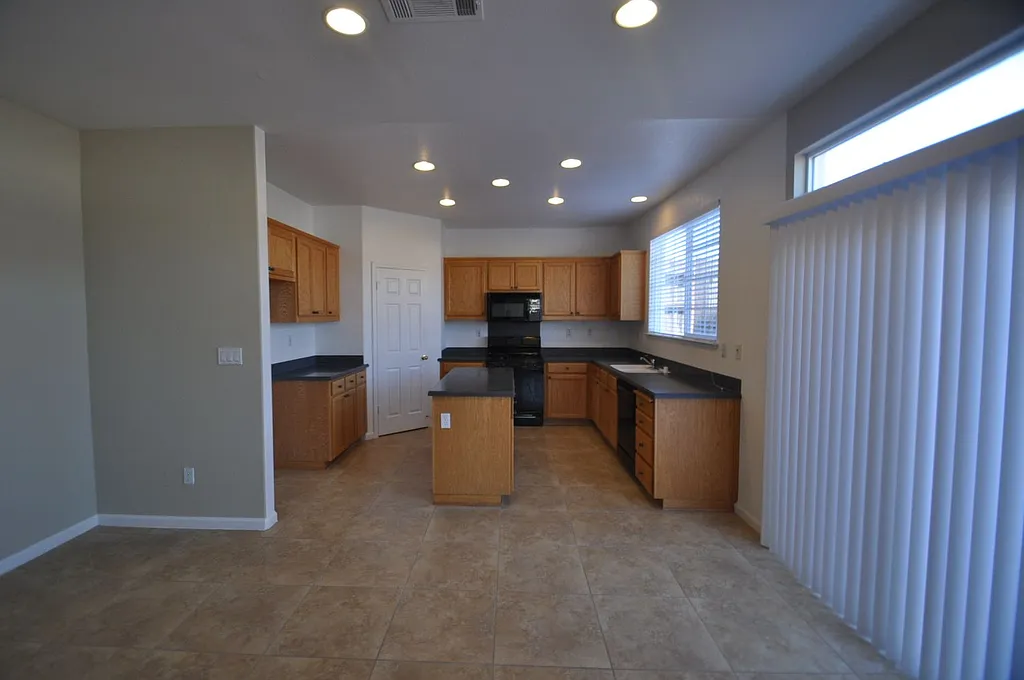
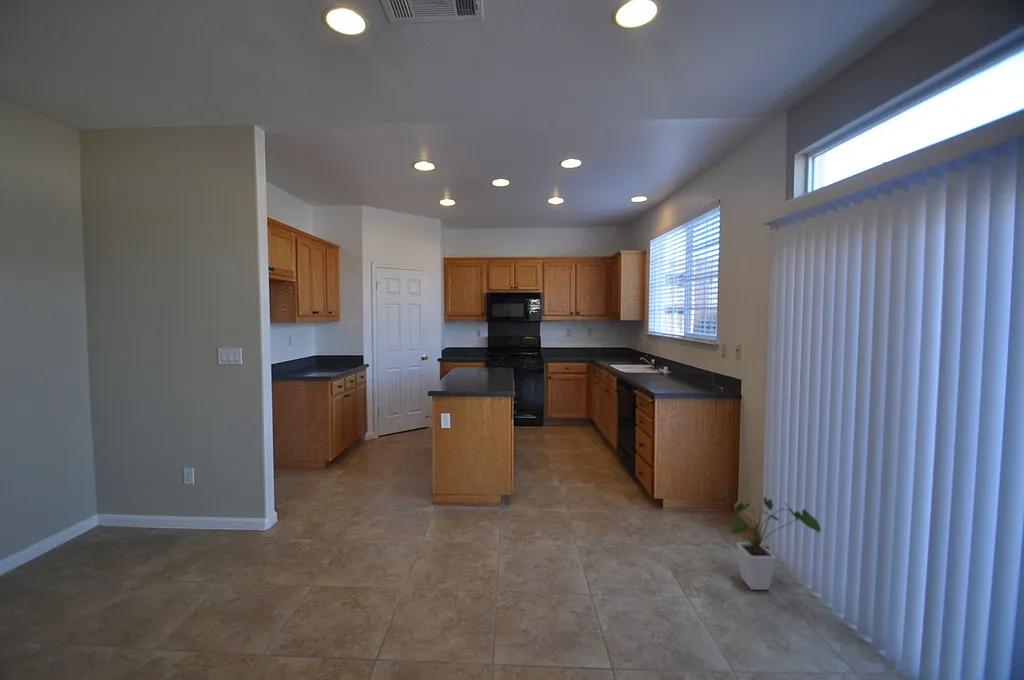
+ house plant [710,491,822,591]
